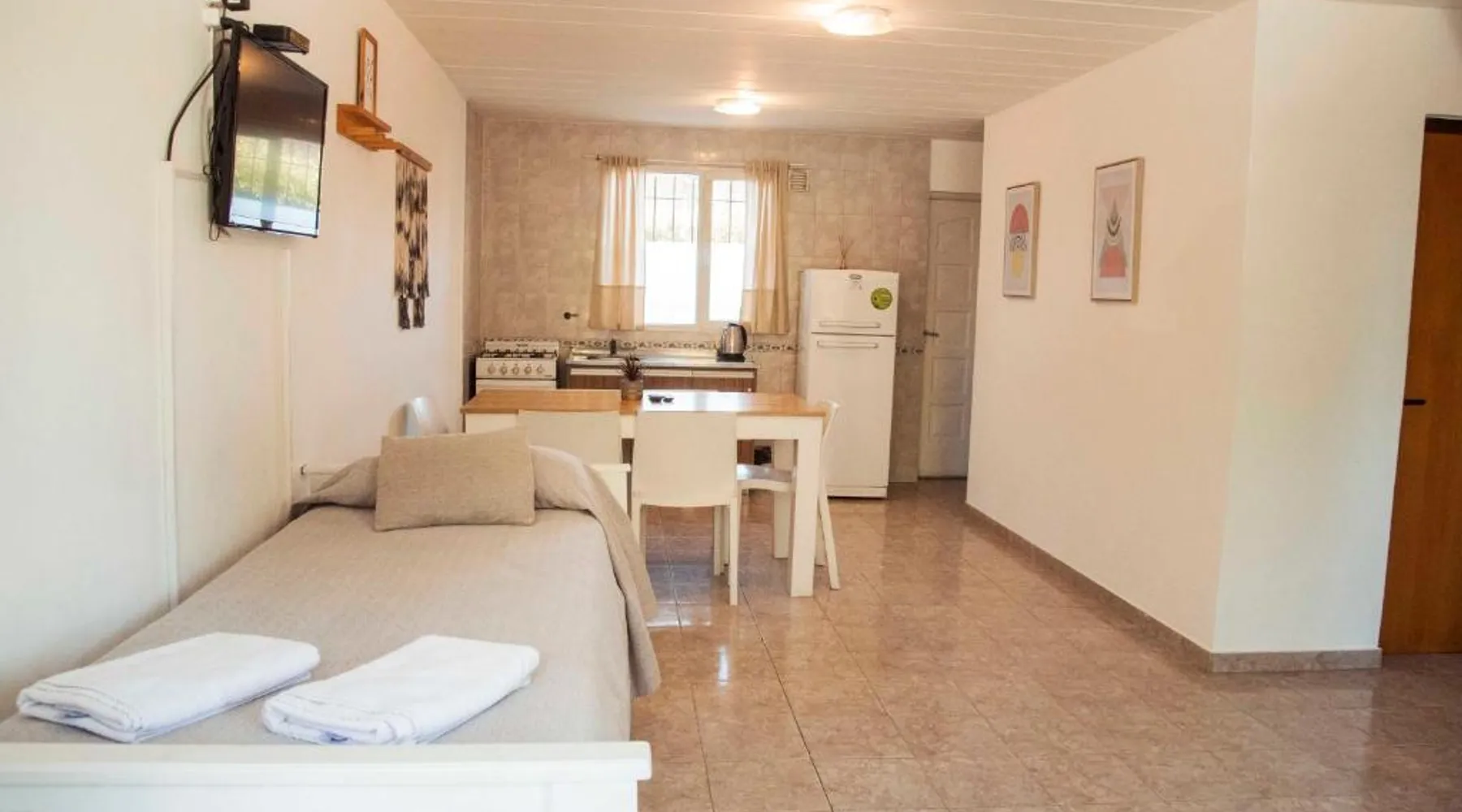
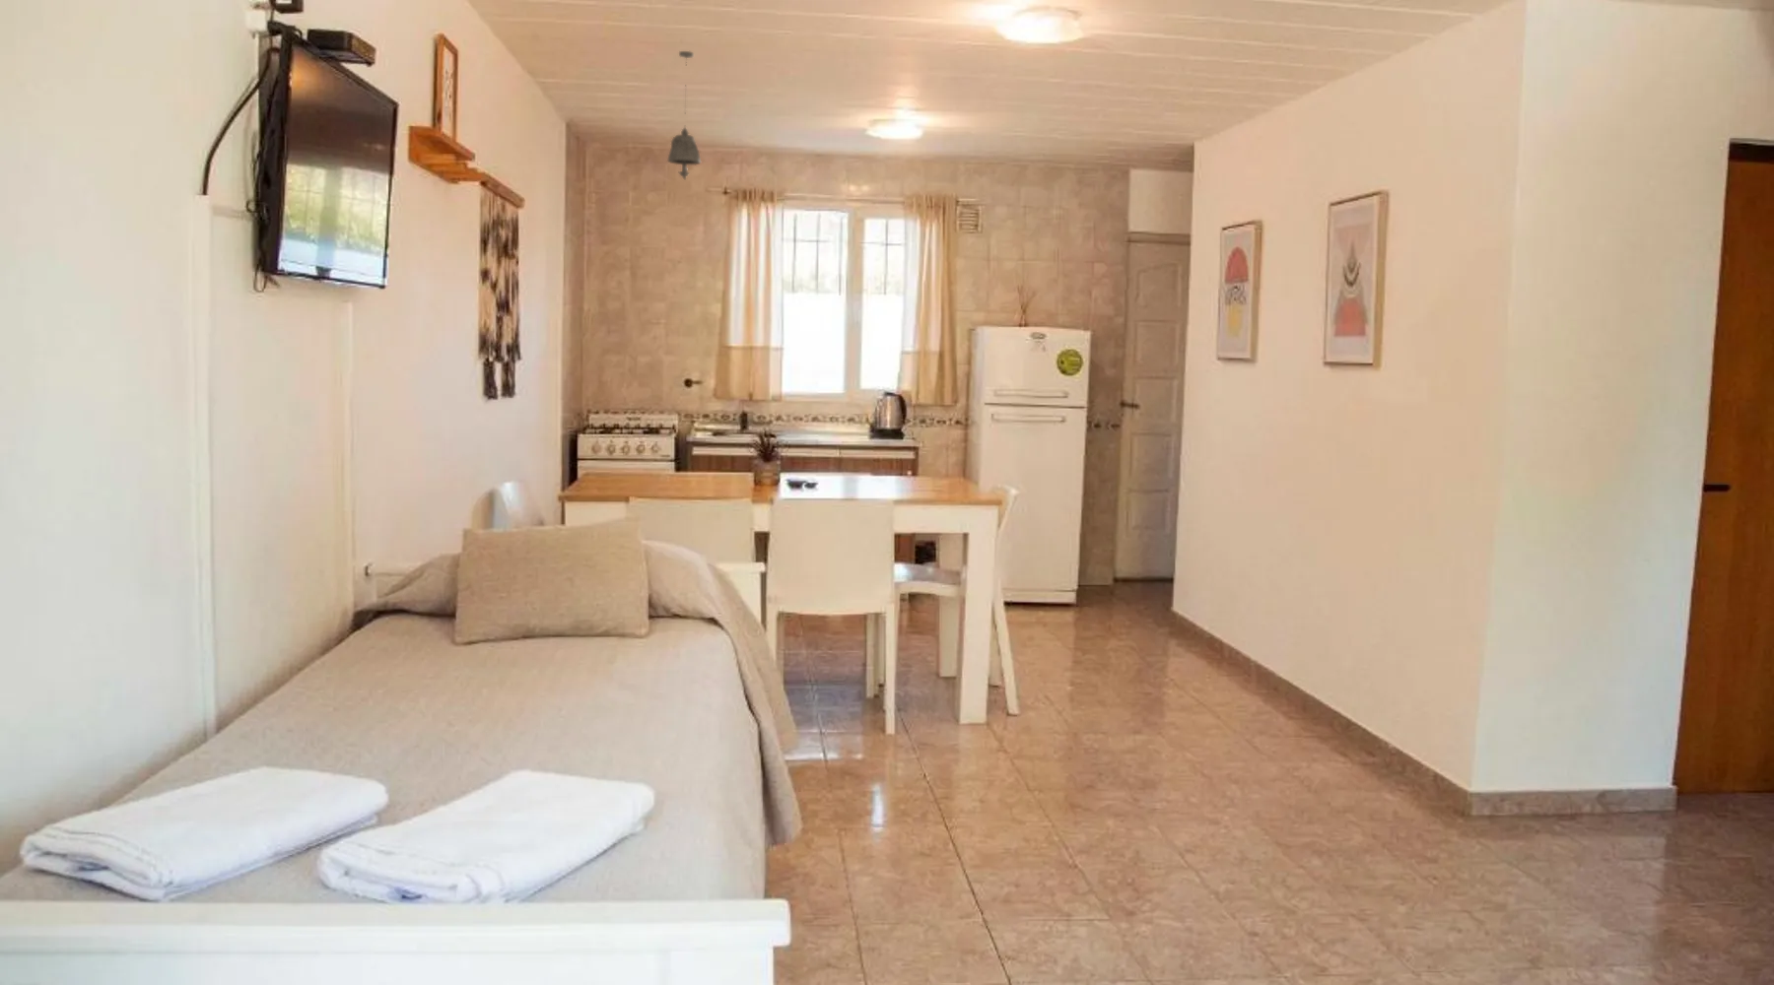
+ pendant light [666,50,701,181]
